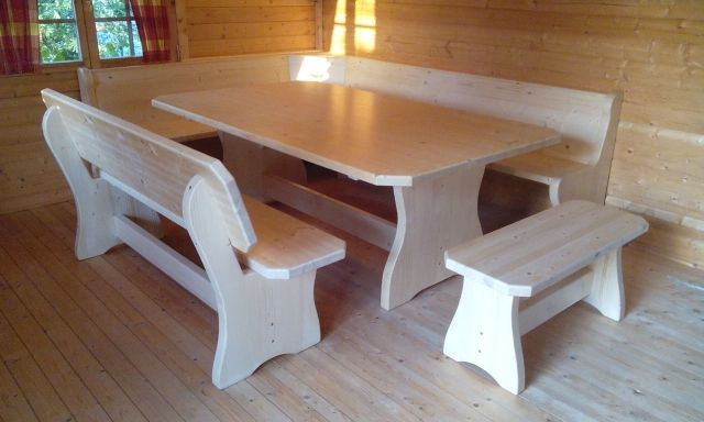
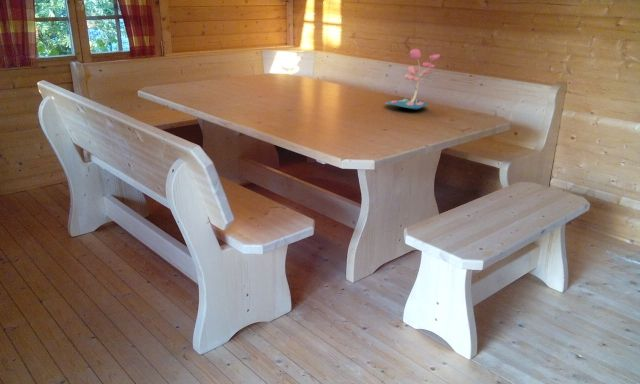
+ decorative tree [385,48,441,111]
